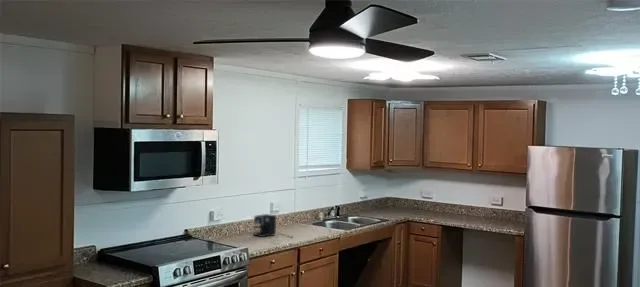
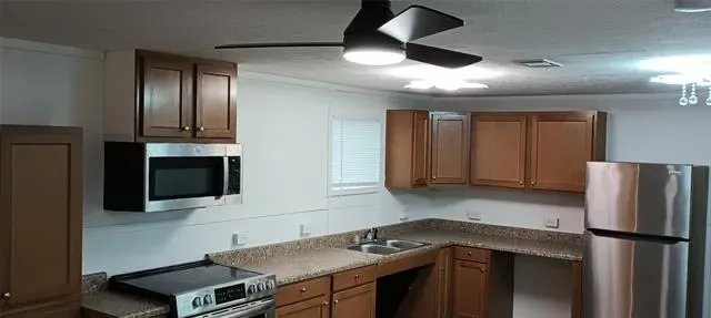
- coffee maker [252,213,294,238]
